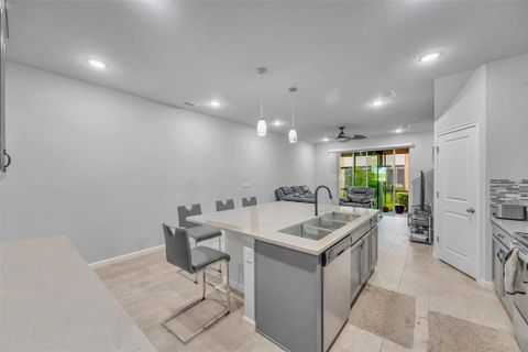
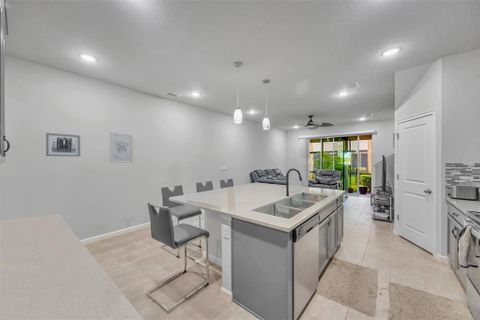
+ wall art [109,132,134,164]
+ wall art [45,132,81,157]
